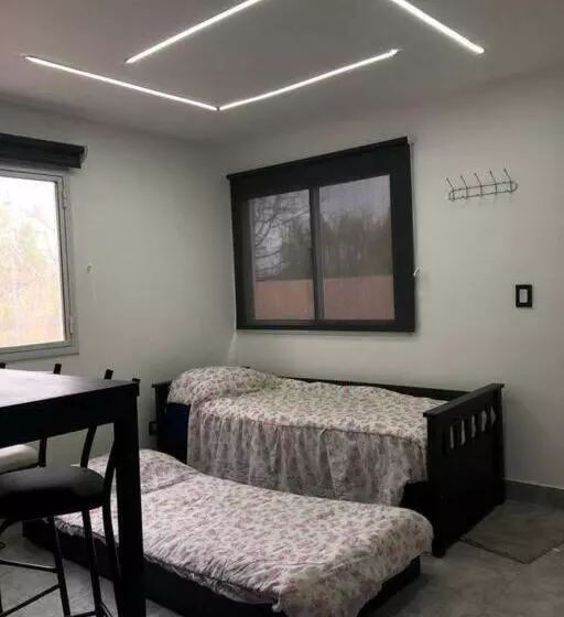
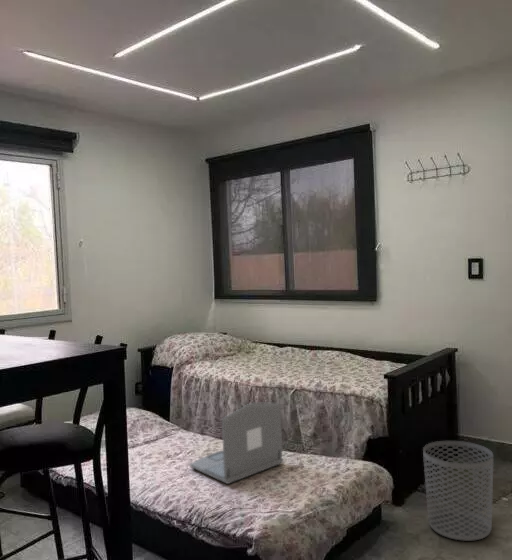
+ waste bin [422,440,494,542]
+ laptop [188,401,285,485]
